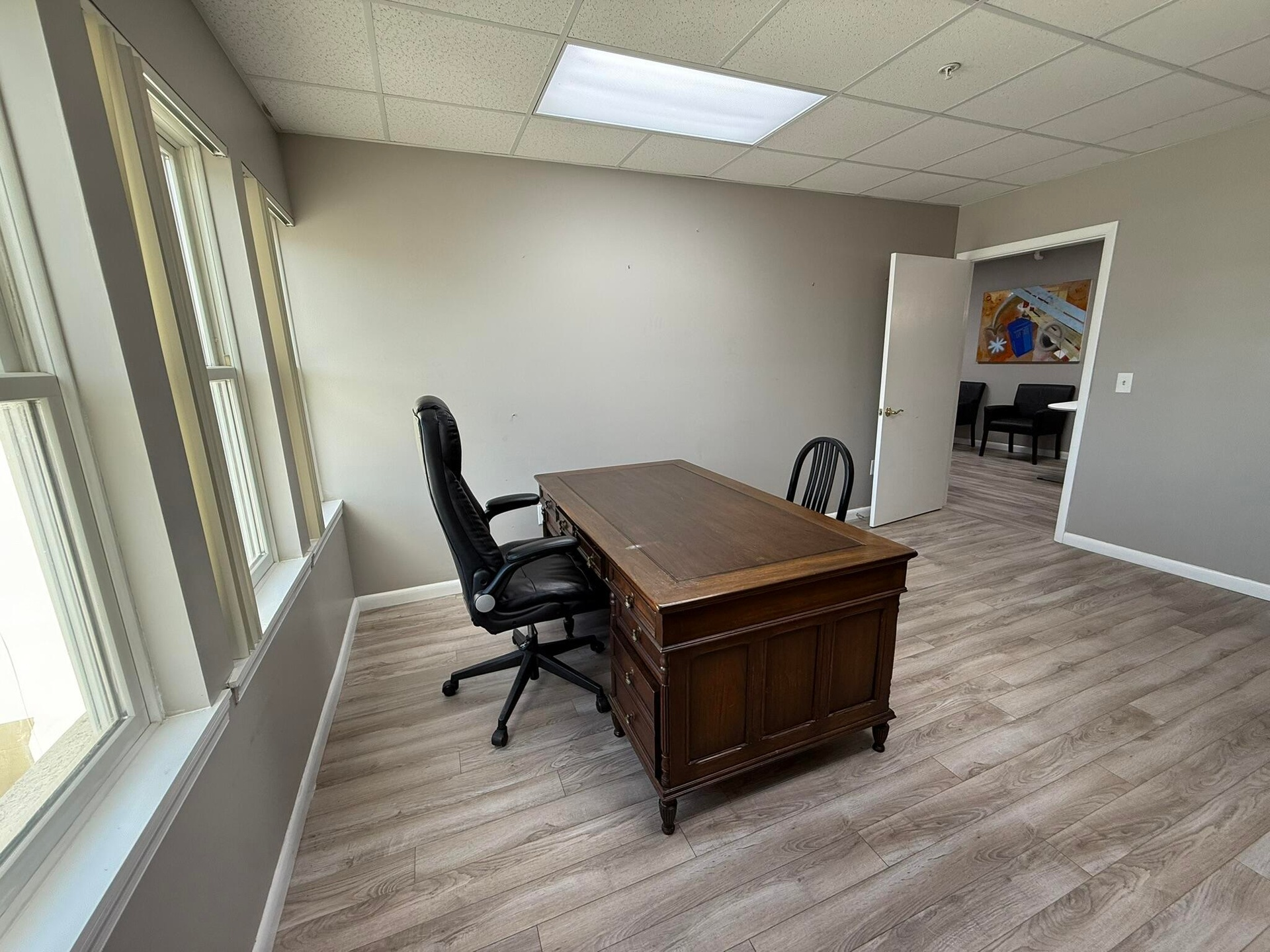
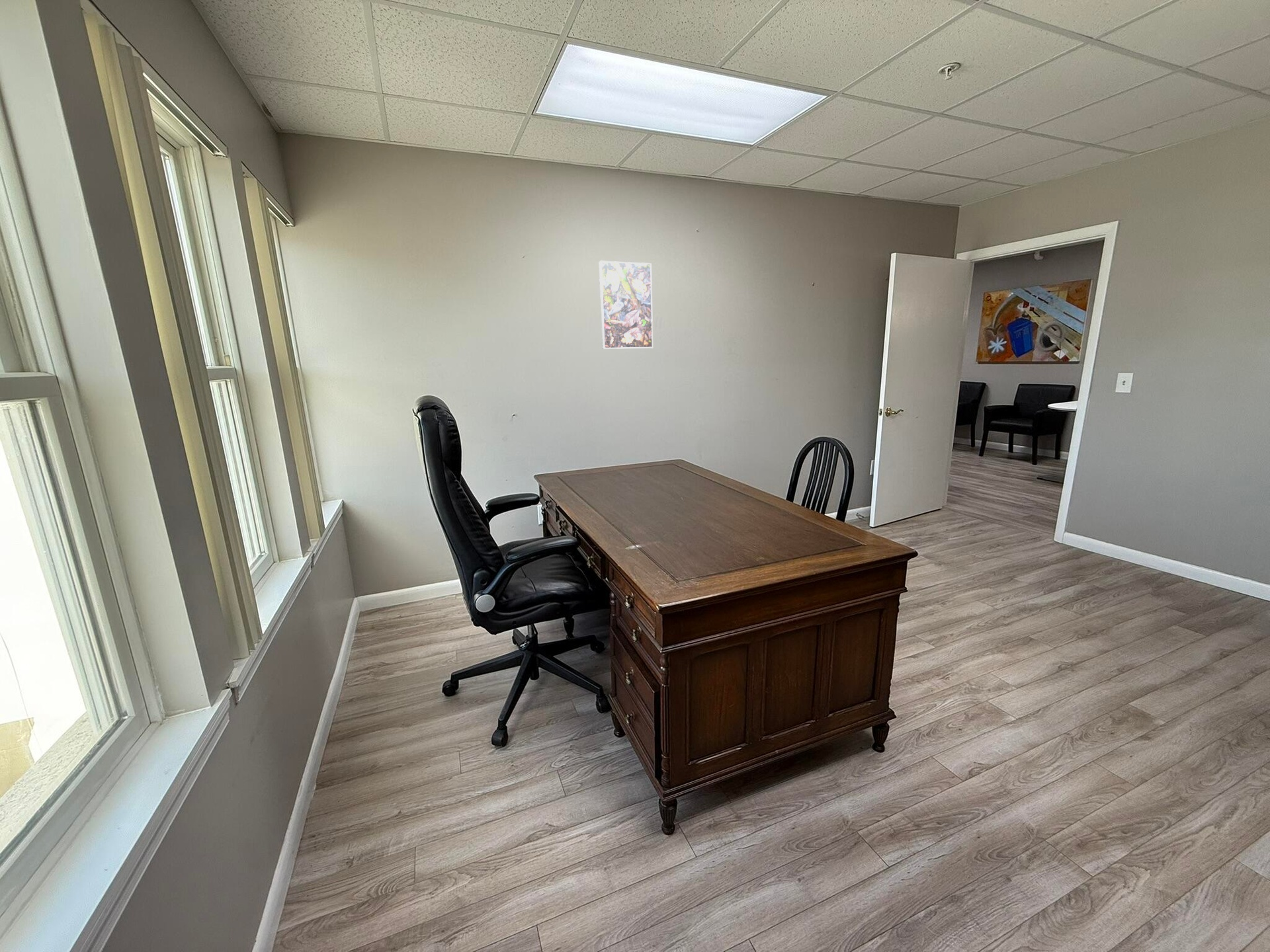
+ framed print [599,260,654,350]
